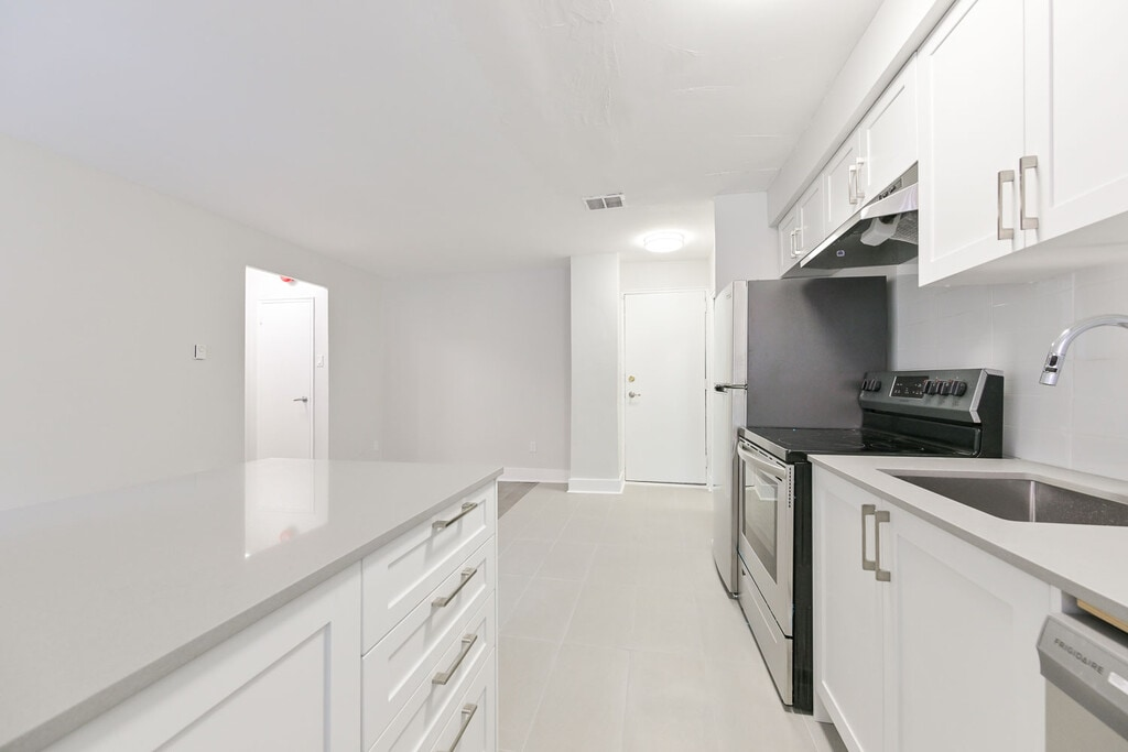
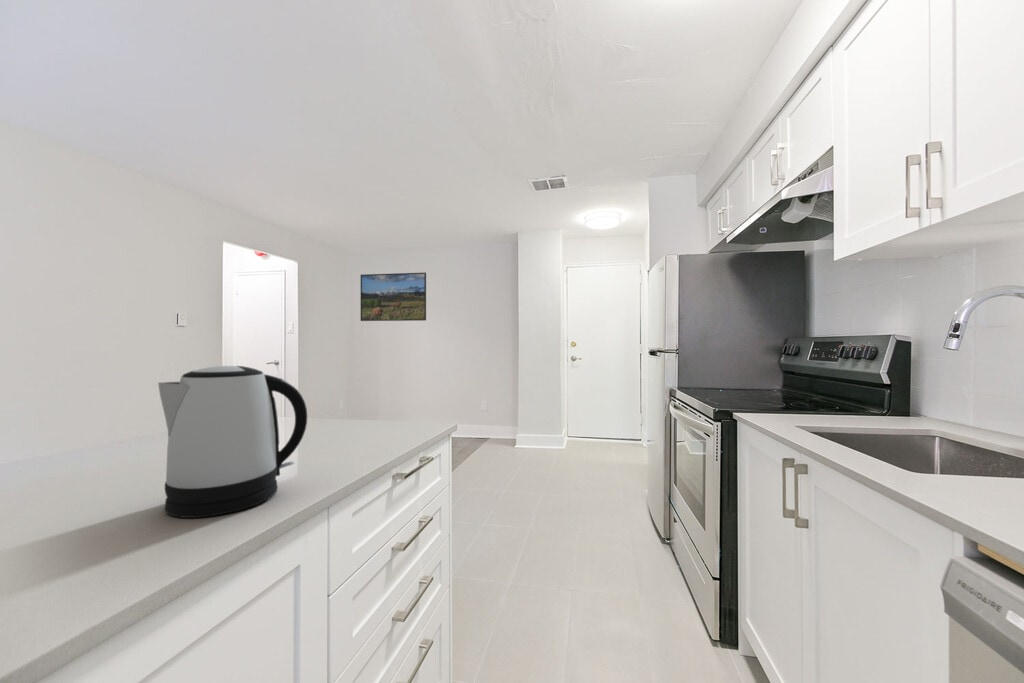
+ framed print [360,272,427,322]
+ kettle [157,365,308,519]
